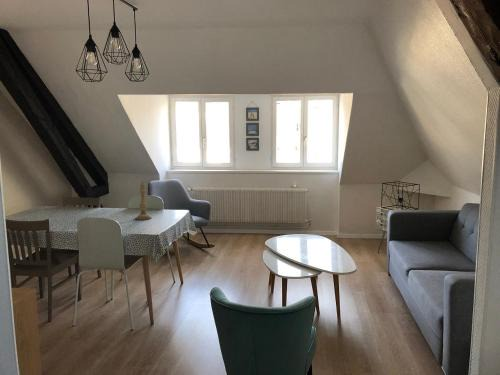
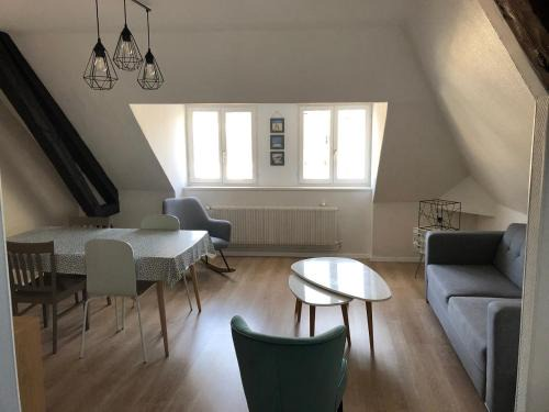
- candlestick [134,179,153,221]
